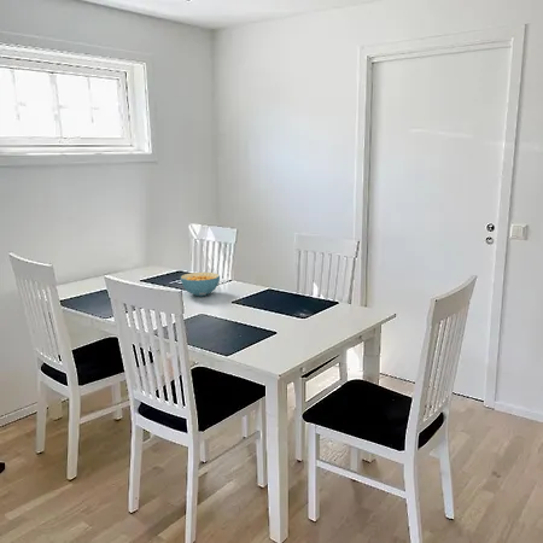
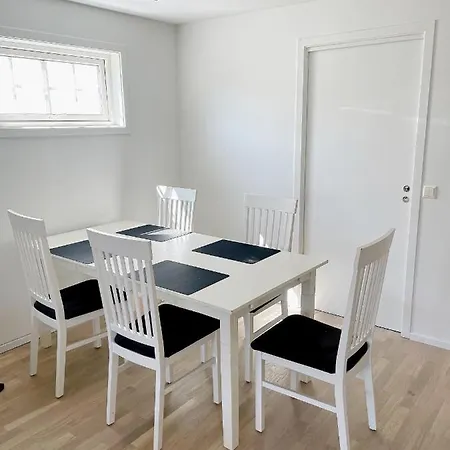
- cereal bowl [180,272,221,298]
